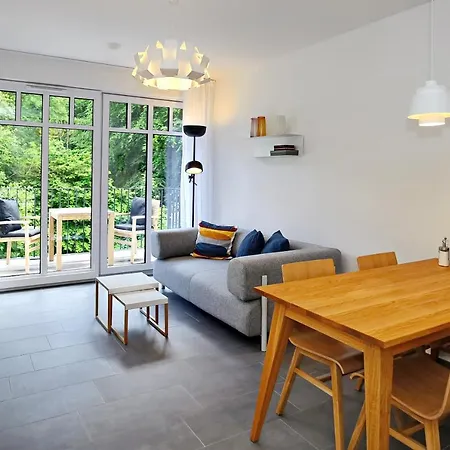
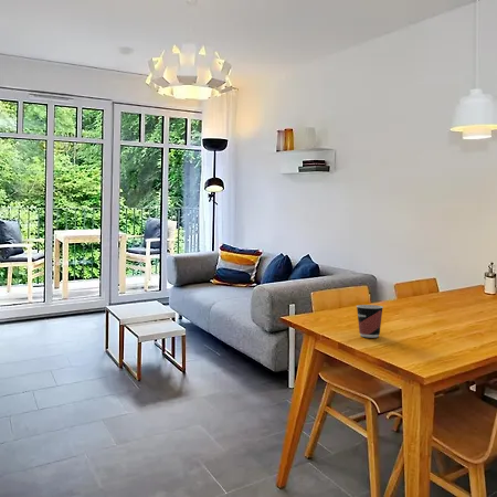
+ cup [356,304,384,338]
